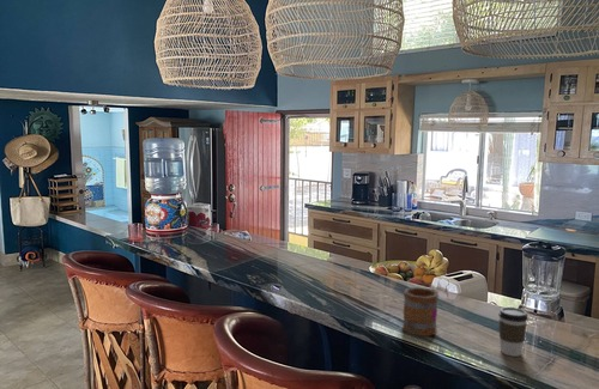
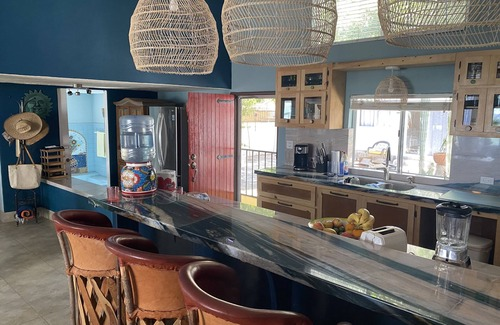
- mug [401,286,440,338]
- coffee cup [497,305,530,358]
